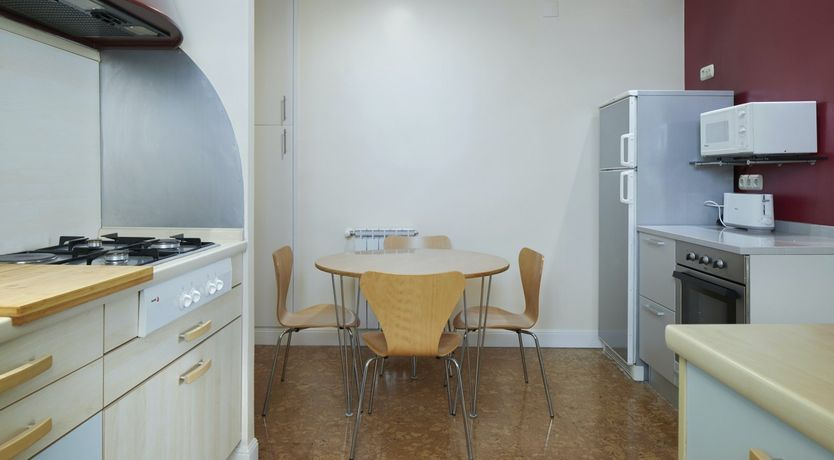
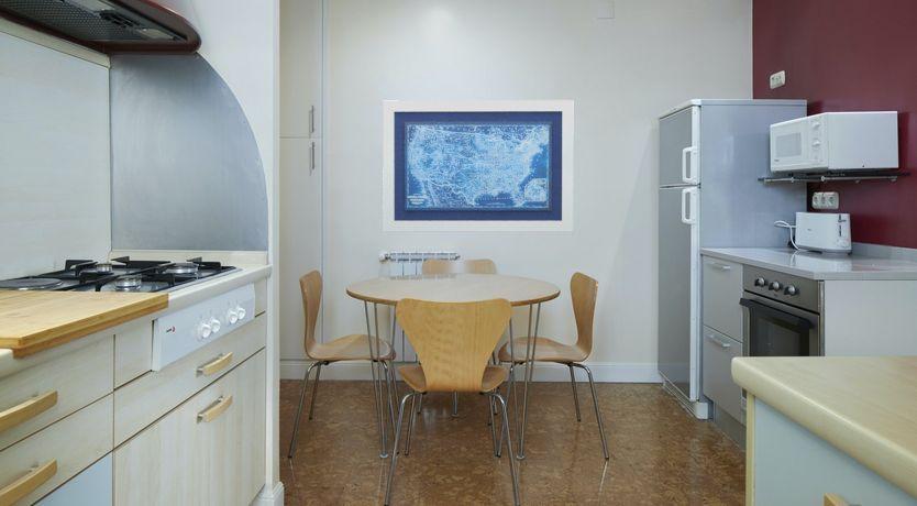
+ wall art [382,99,575,233]
